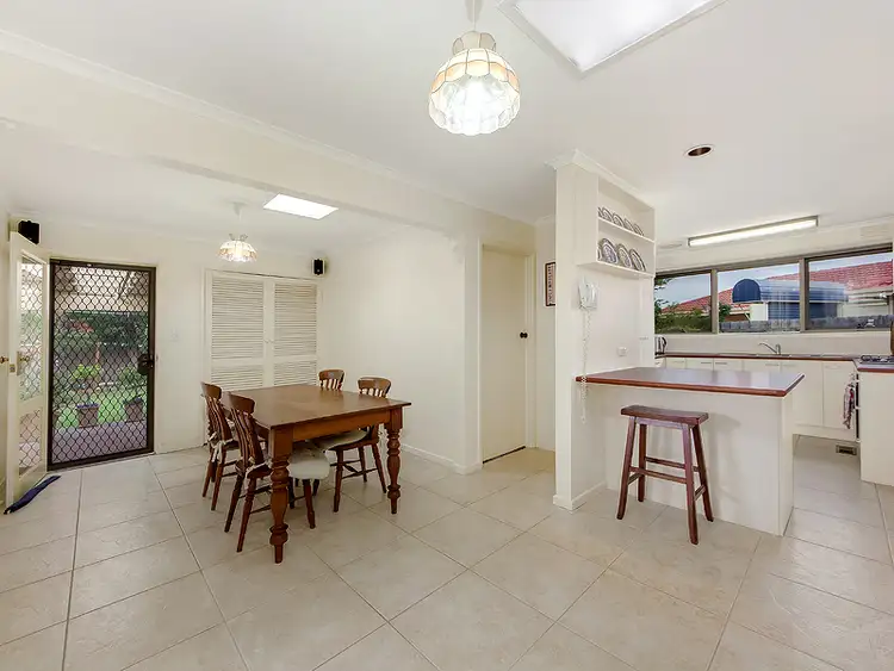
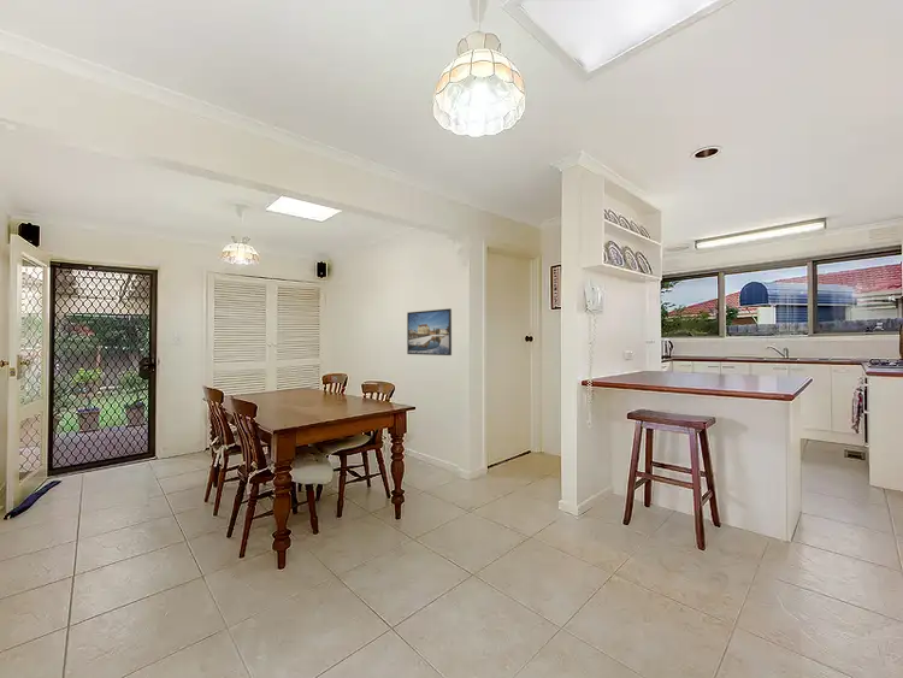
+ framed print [406,307,453,356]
